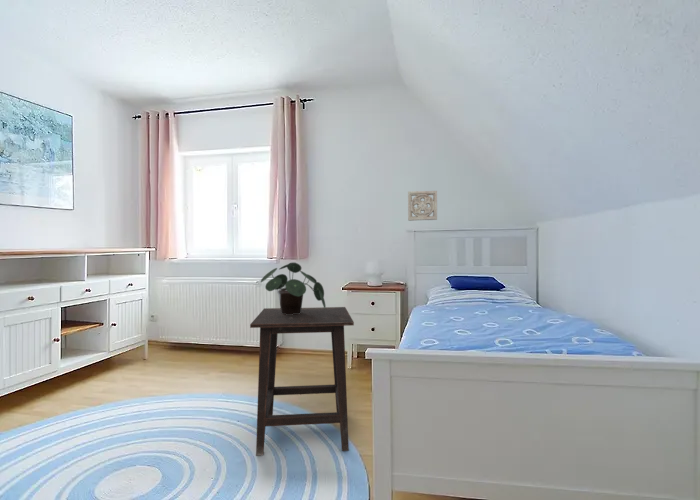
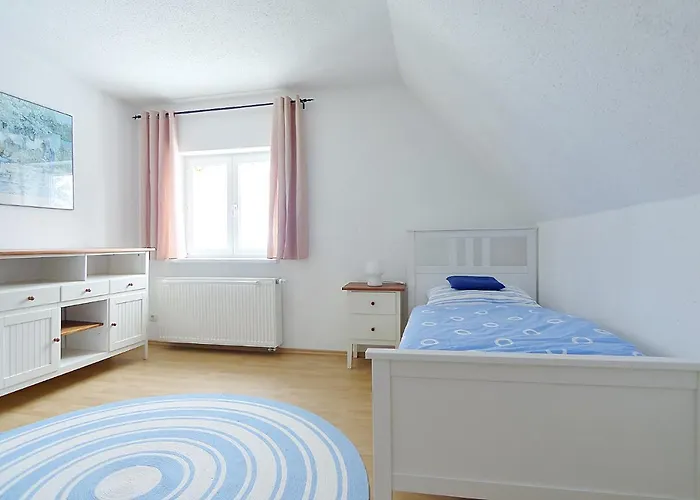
- potted plant [260,262,327,315]
- side table [249,306,355,457]
- wall ornament [407,190,438,222]
